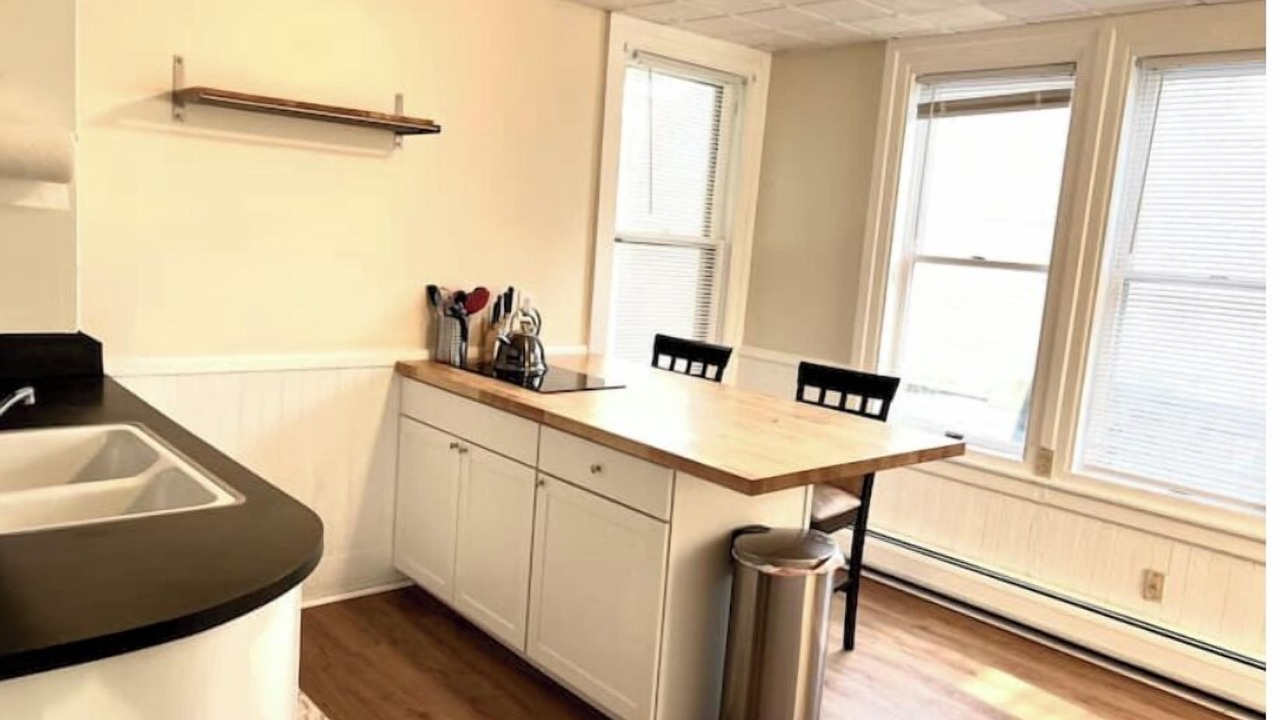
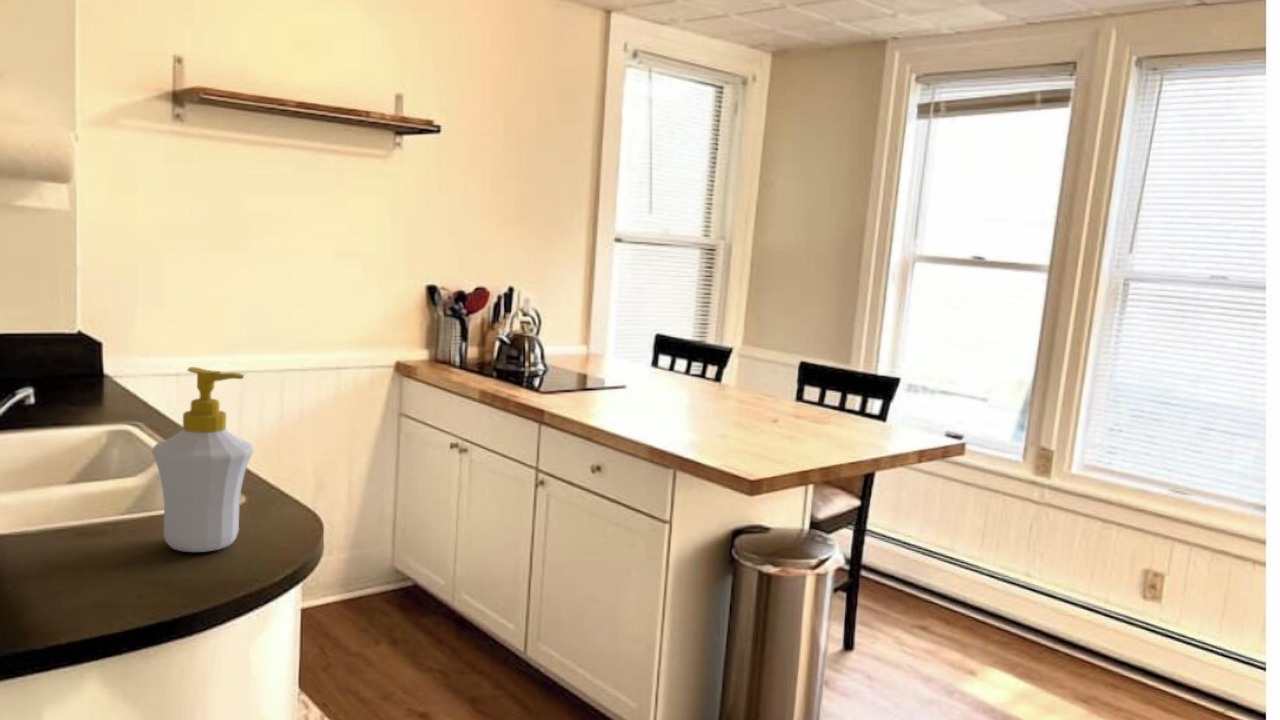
+ soap bottle [151,366,254,553]
